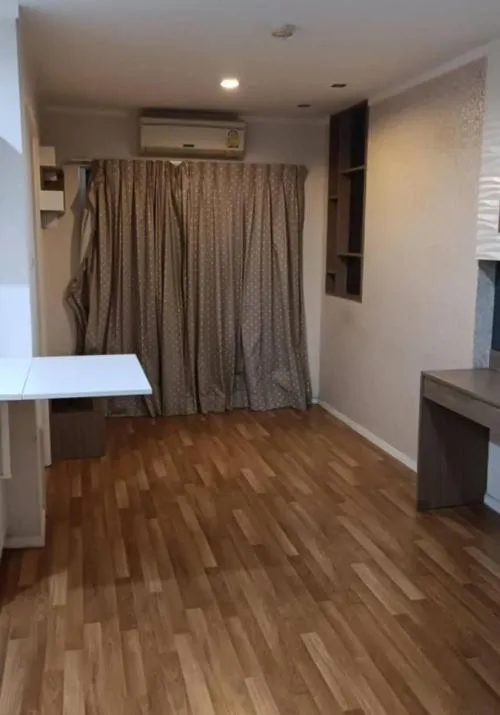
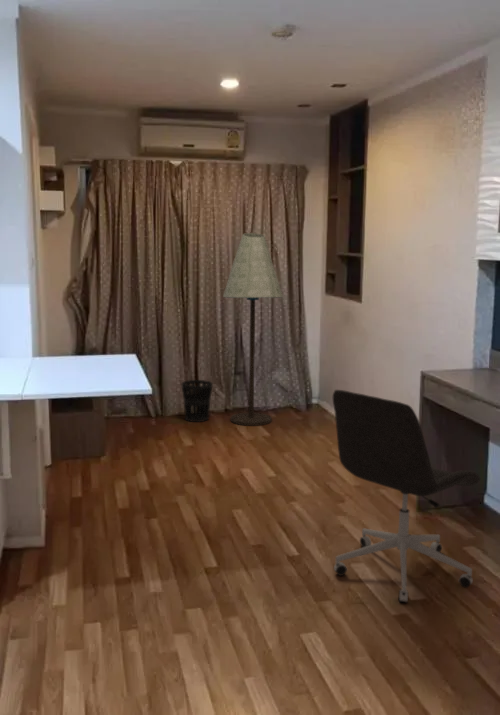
+ wastebasket [181,379,214,423]
+ office chair [332,389,481,604]
+ floor lamp [222,232,284,427]
